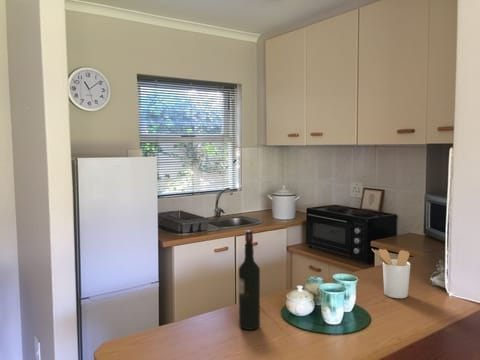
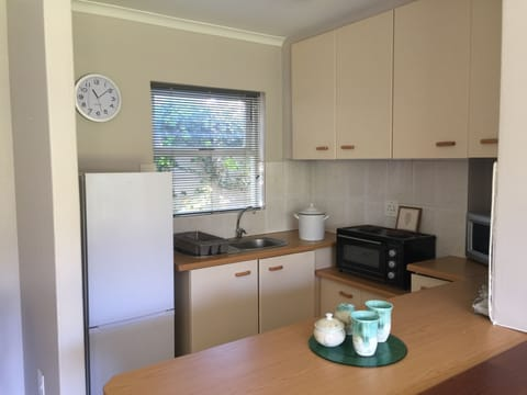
- utensil holder [371,248,411,299]
- wine bottle [238,229,261,331]
